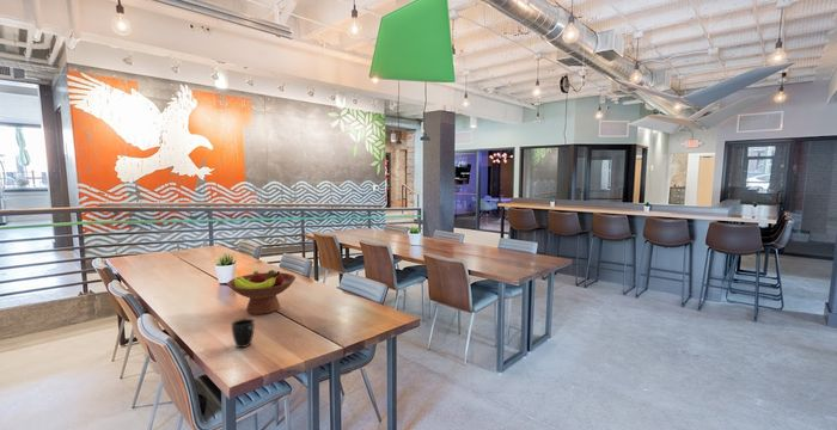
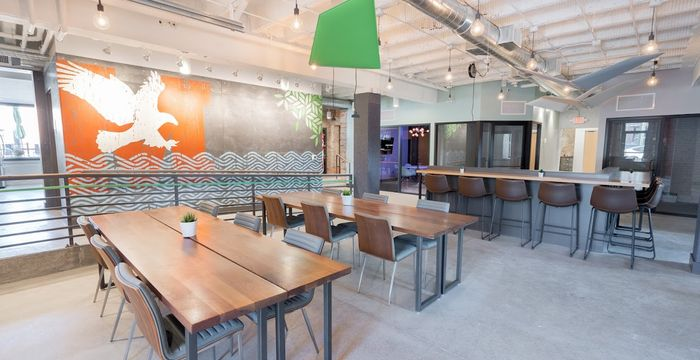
- fruit bowl [226,269,297,315]
- mug [231,318,256,349]
